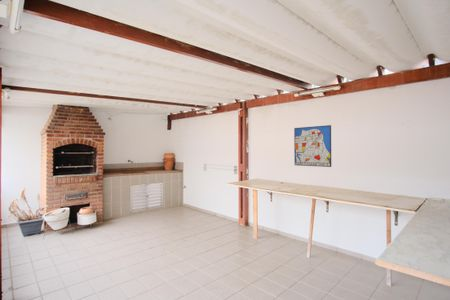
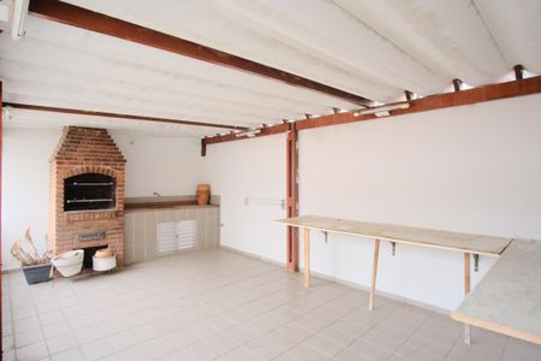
- wall art [293,124,332,168]
